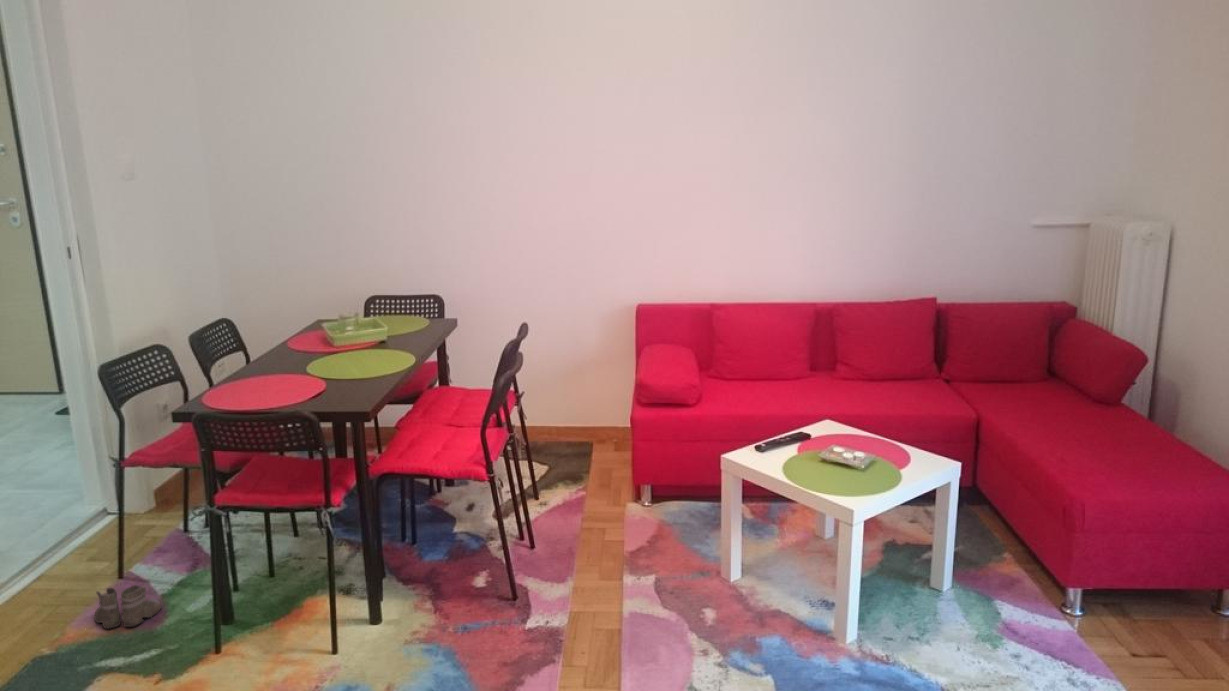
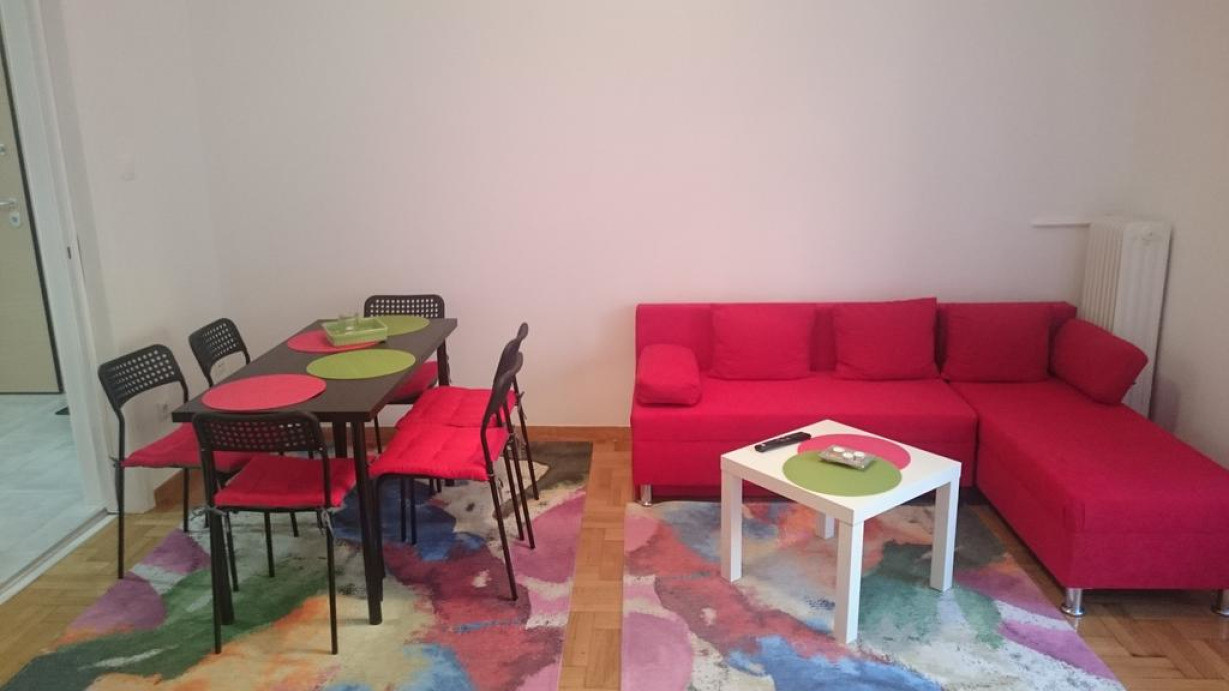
- boots [87,584,163,630]
